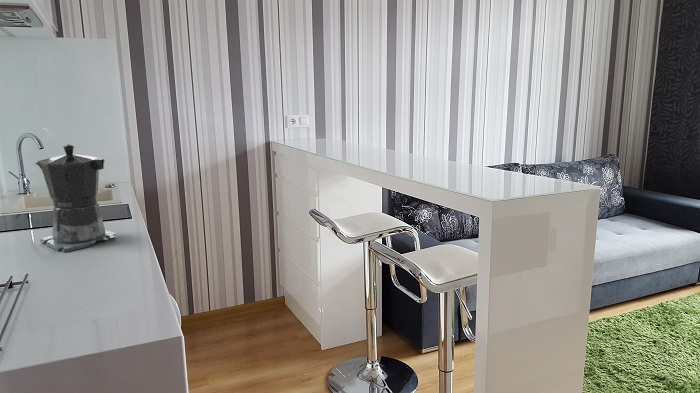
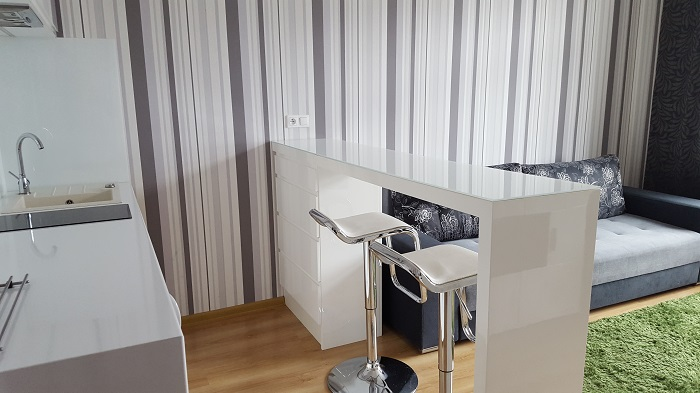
- coffee maker [35,144,121,253]
